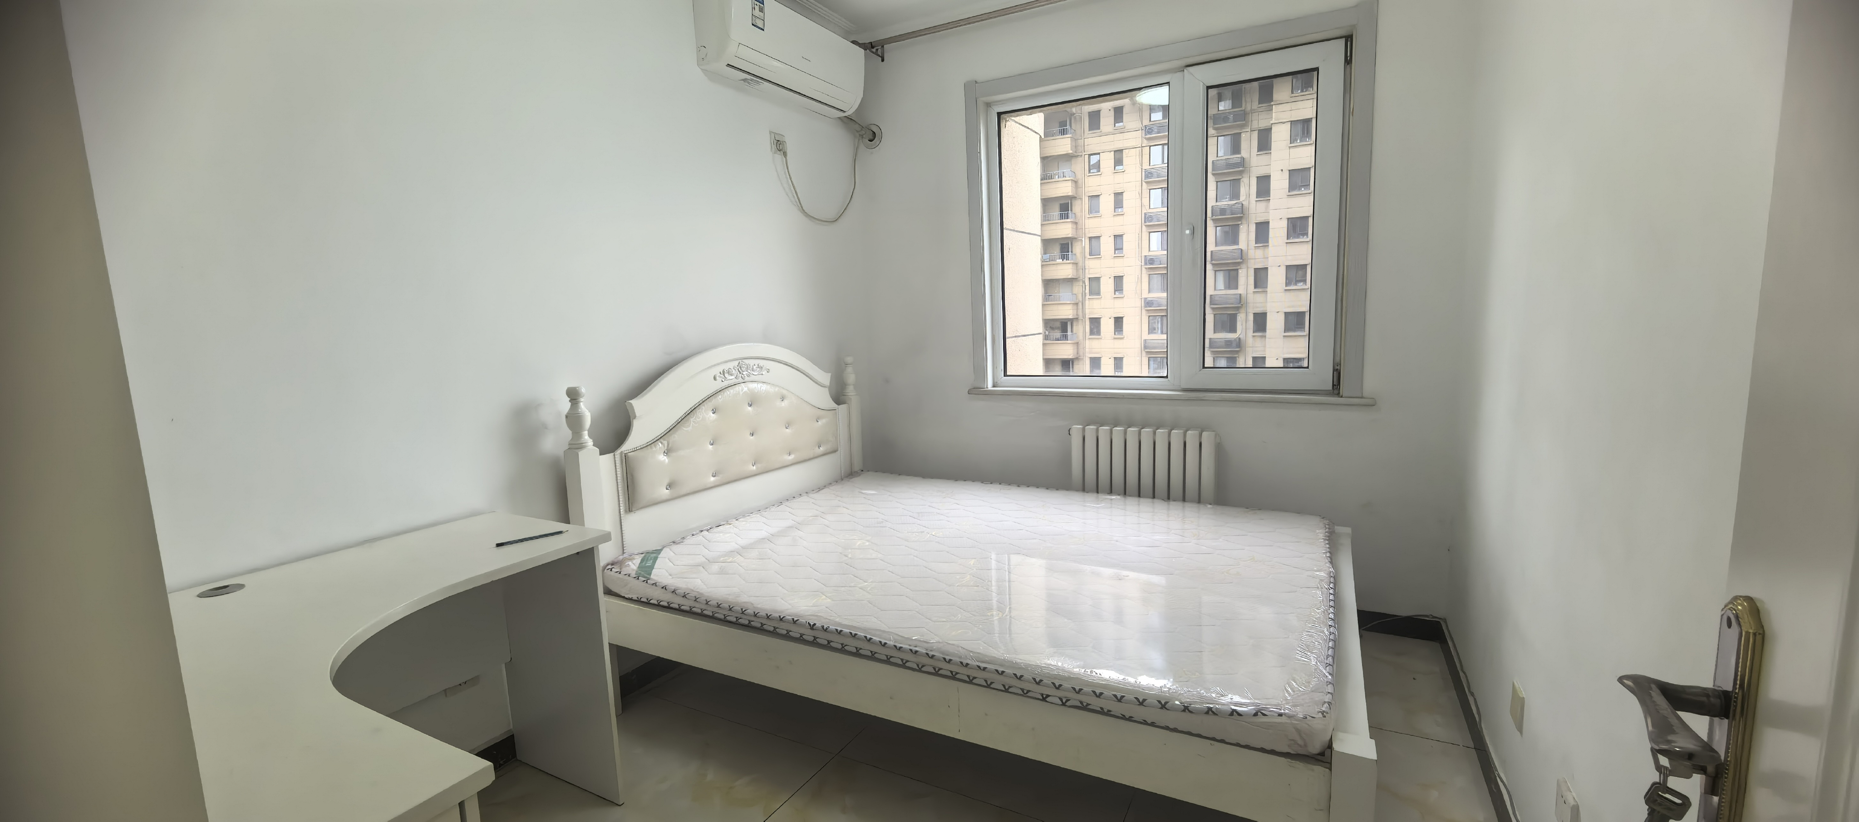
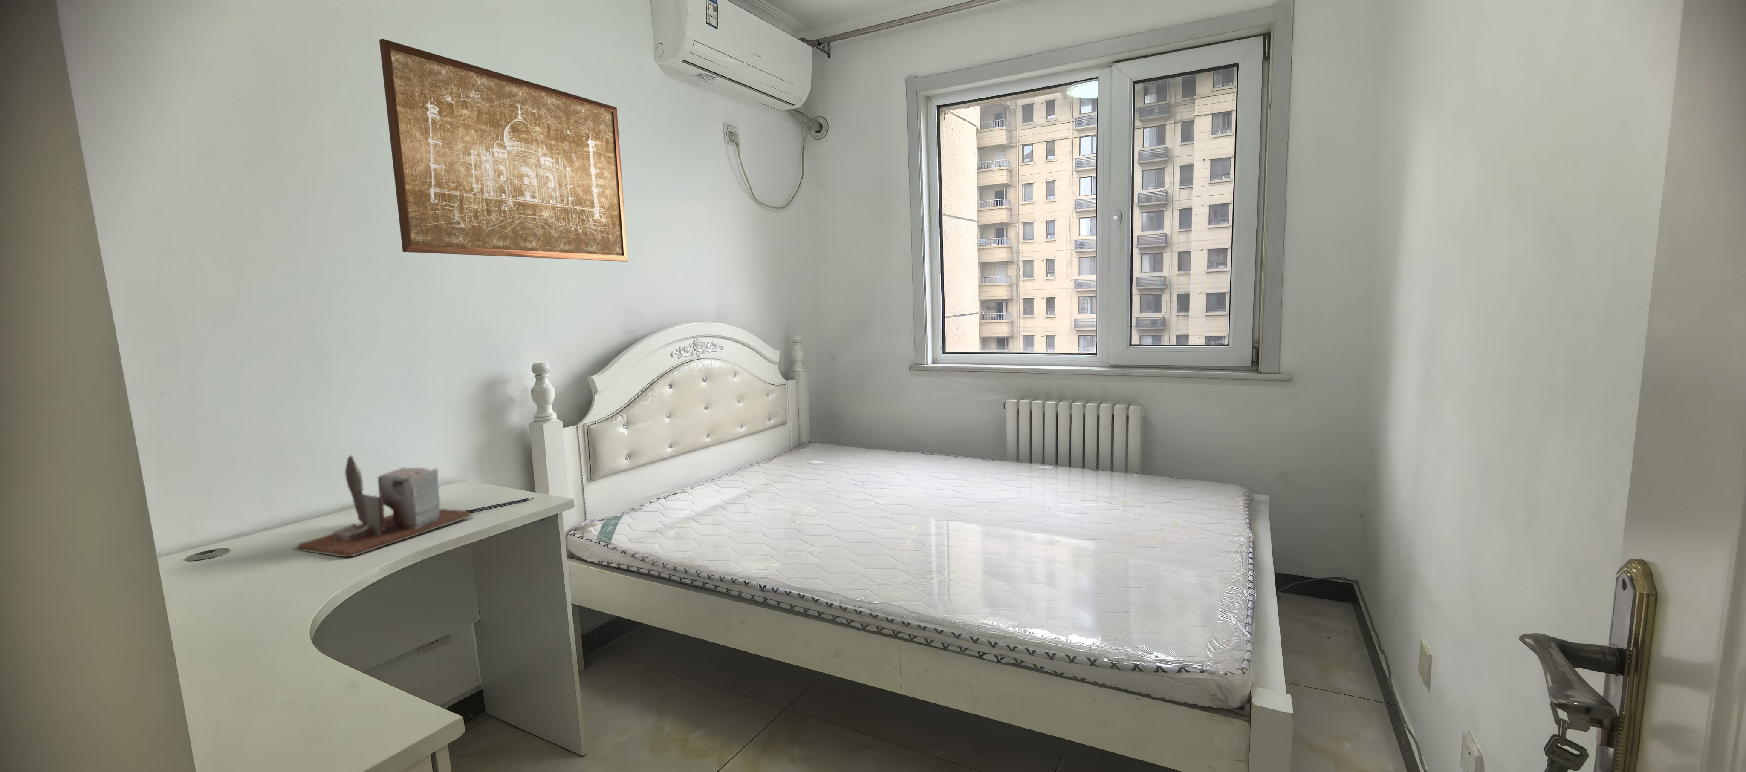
+ wall art [379,38,628,263]
+ desk organizer [292,455,472,557]
